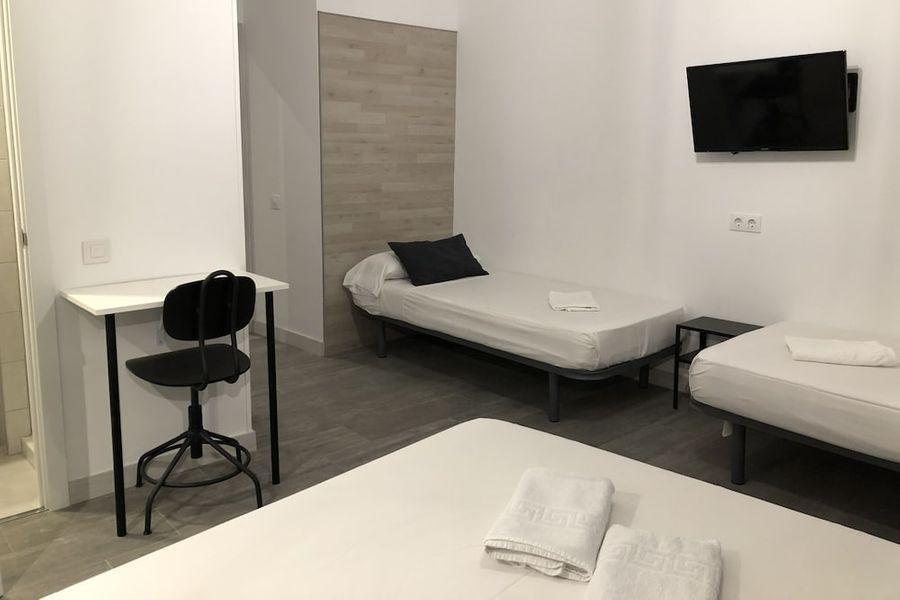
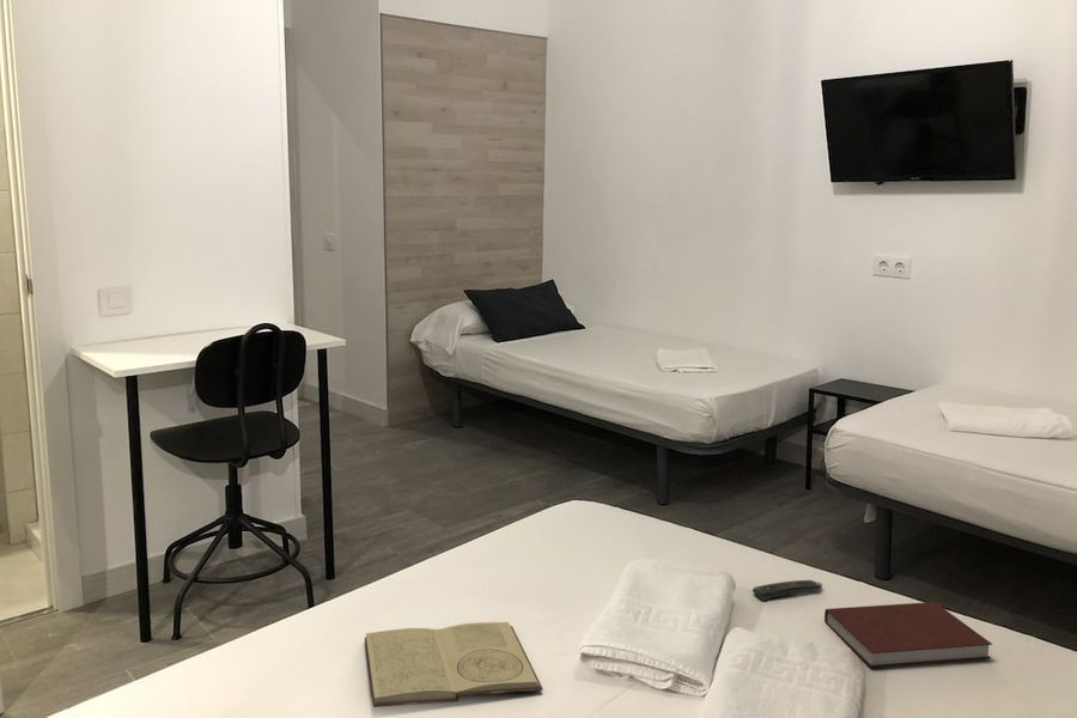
+ book [364,621,544,708]
+ remote control [752,579,823,602]
+ notebook [823,601,993,669]
